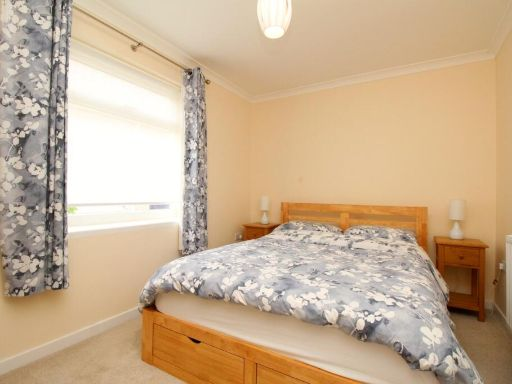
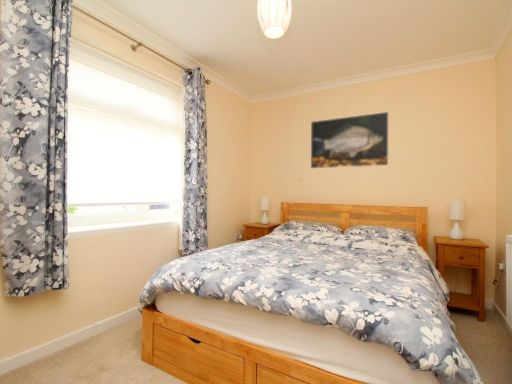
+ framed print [310,110,390,170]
